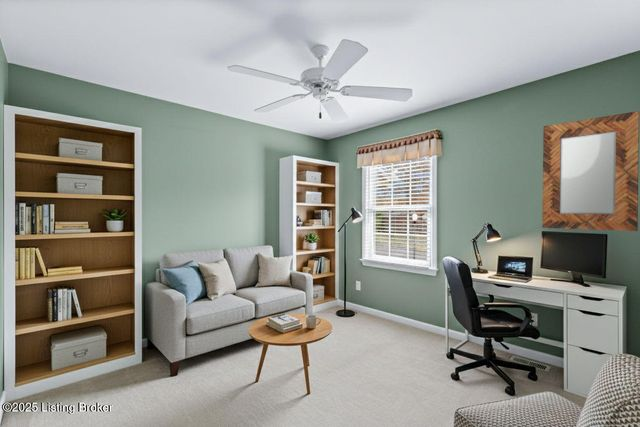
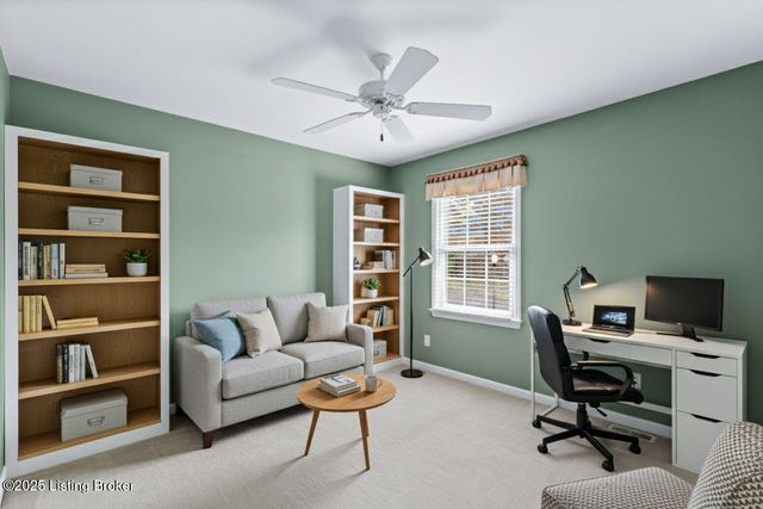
- home mirror [541,110,640,232]
